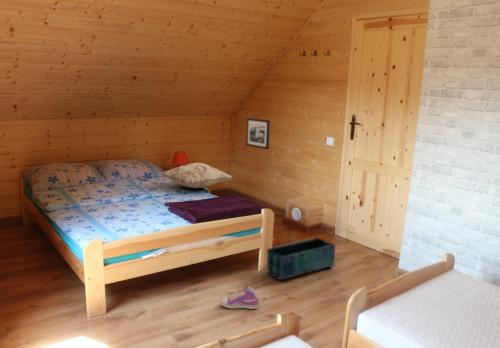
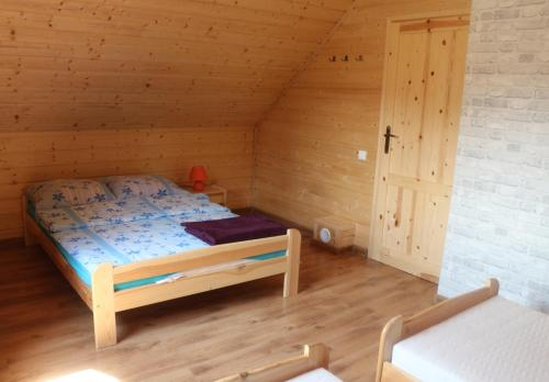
- sneaker [220,286,260,310]
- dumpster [265,237,337,281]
- picture frame [245,117,271,150]
- decorative pillow [161,162,233,189]
